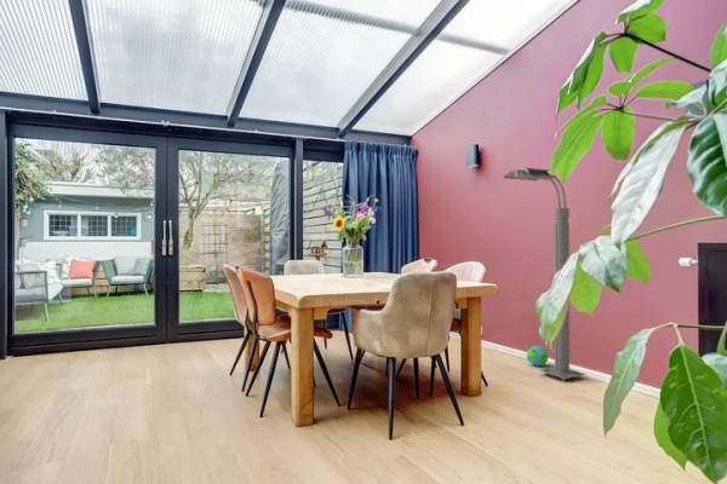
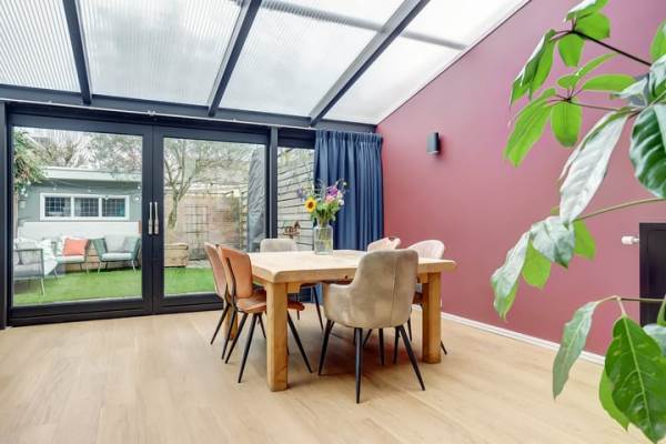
- floor lamp [503,167,588,382]
- decorative ball [526,345,549,367]
